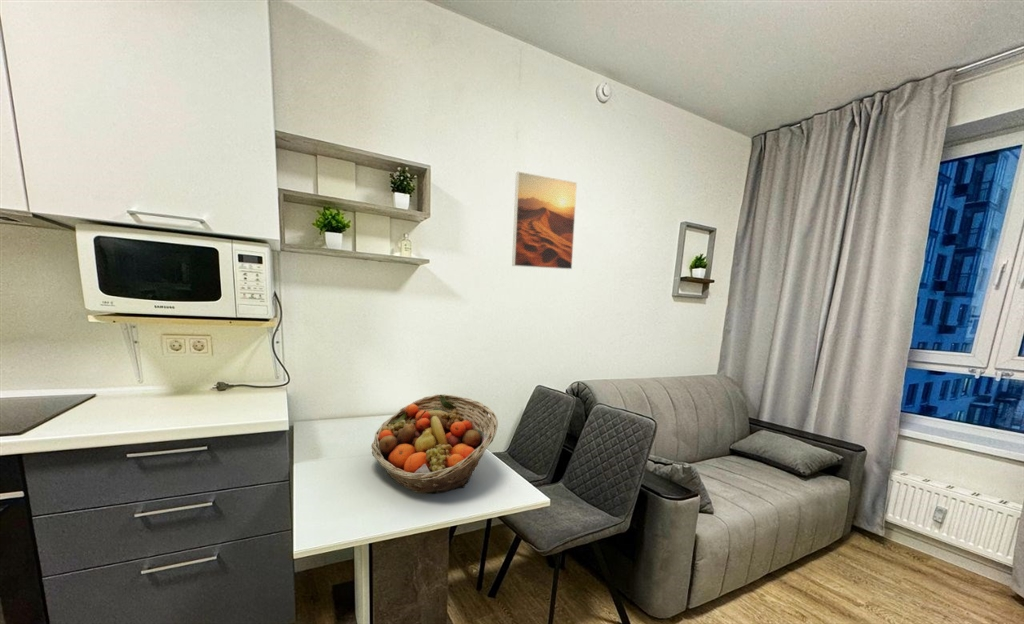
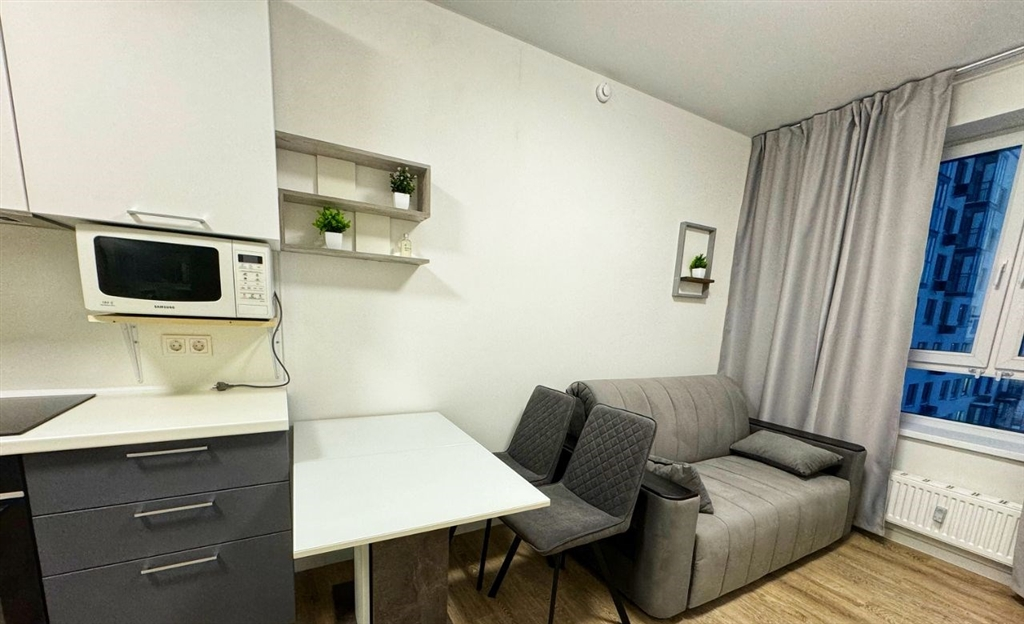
- fruit basket [370,394,499,495]
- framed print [511,171,578,270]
